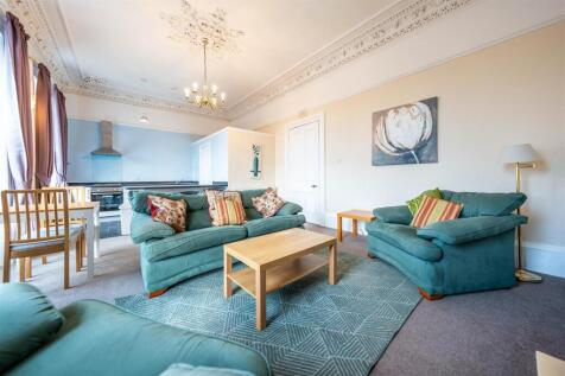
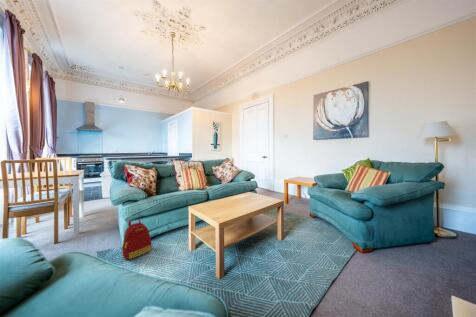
+ backpack [121,217,153,260]
